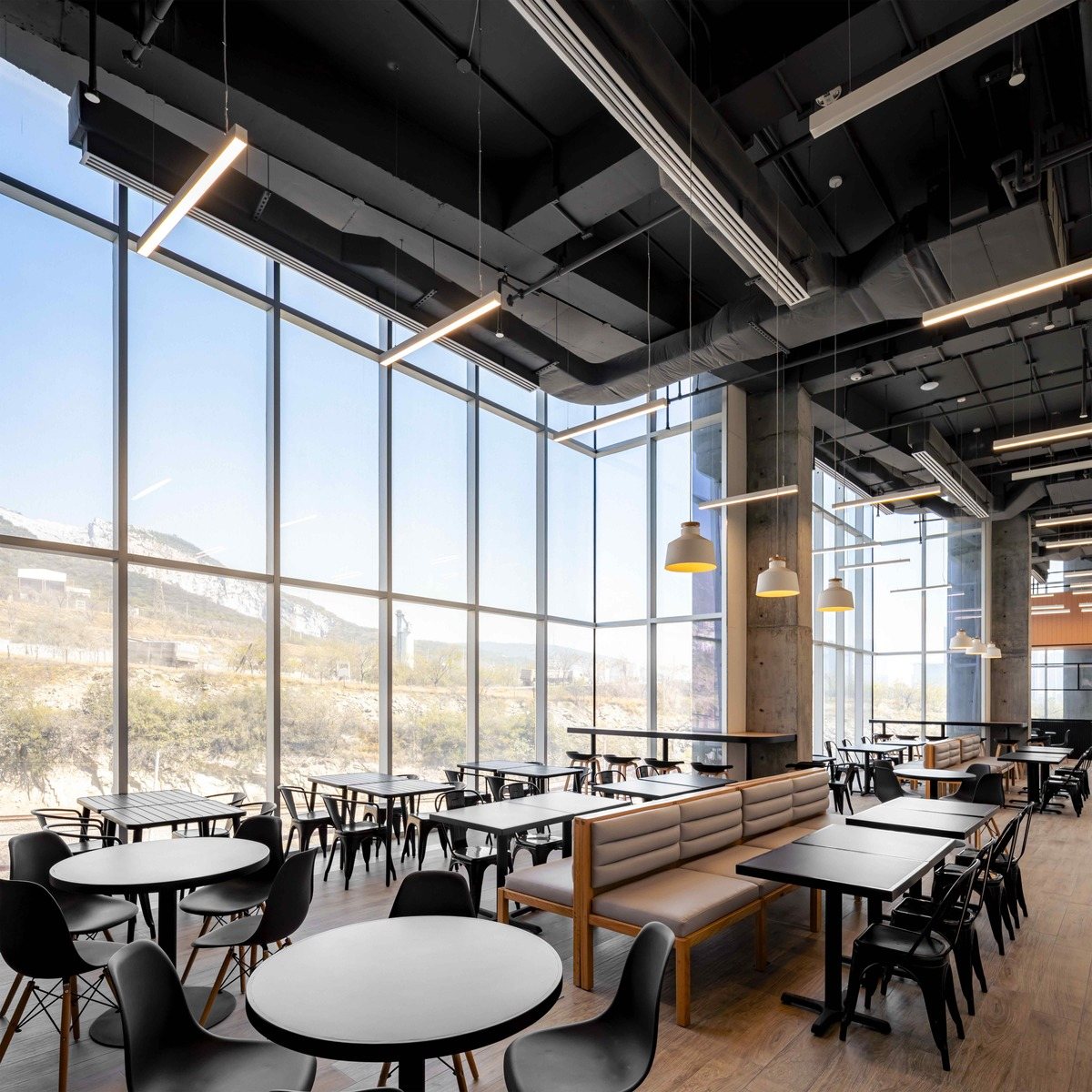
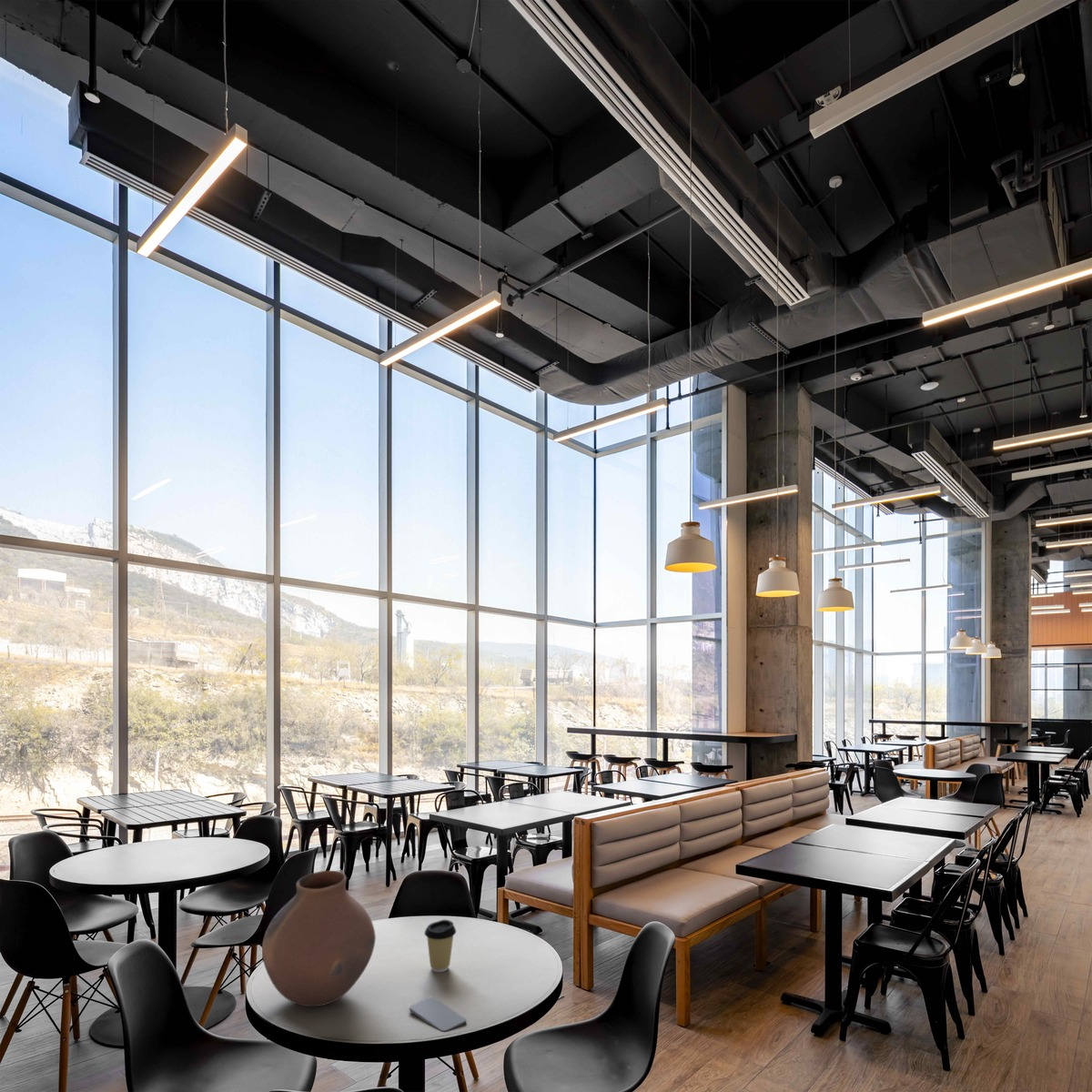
+ vase [261,870,377,1007]
+ coffee cup [423,919,457,973]
+ smartphone [409,996,467,1032]
